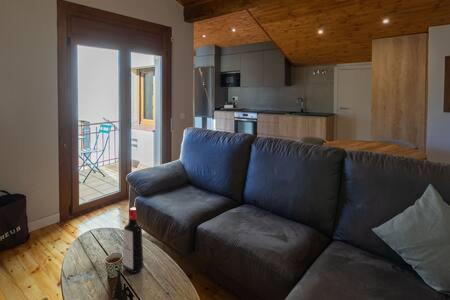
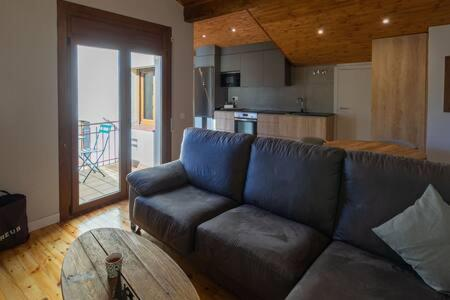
- liquor bottle [122,206,144,274]
